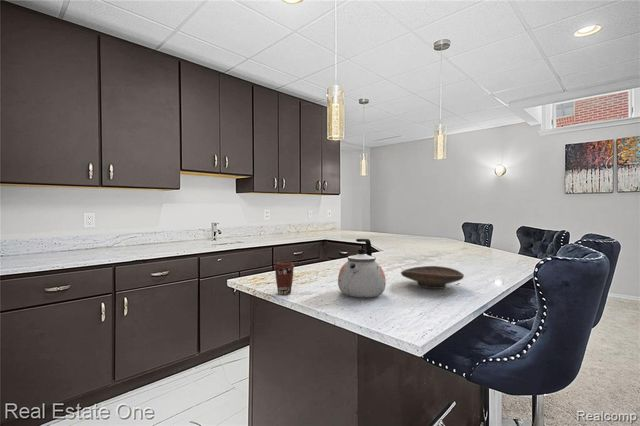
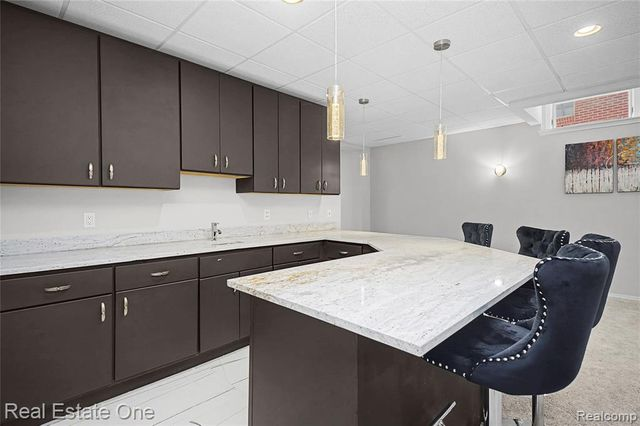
- decorative bowl [400,265,465,290]
- coffee cup [273,261,296,296]
- kettle [337,238,387,298]
